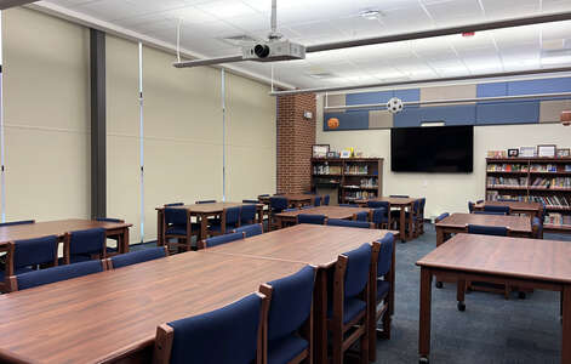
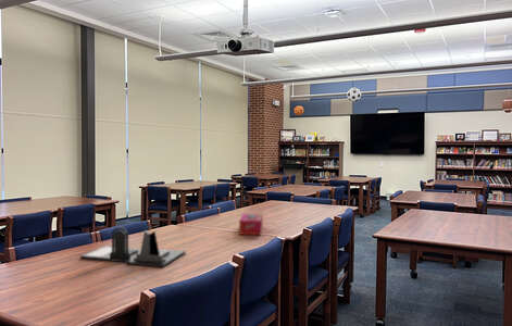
+ tissue box [238,213,264,236]
+ desk organizer [79,226,187,268]
